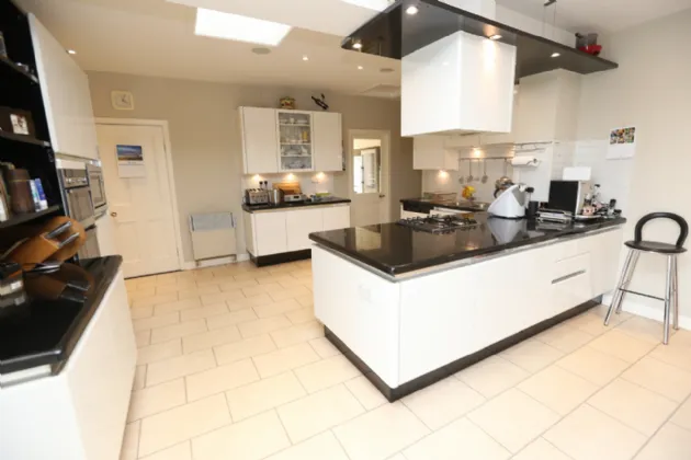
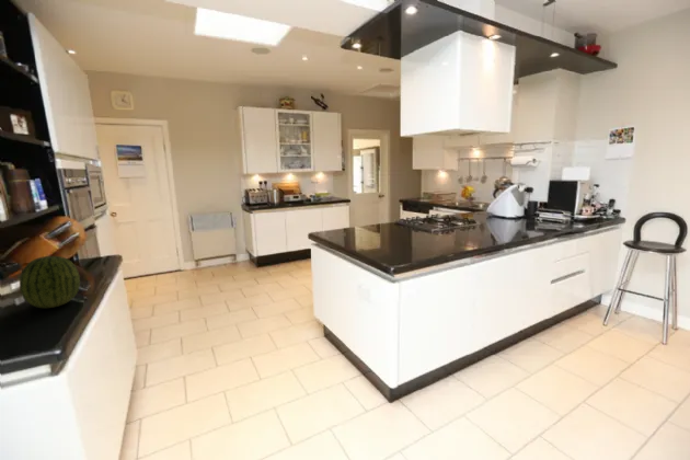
+ fruit [19,255,81,309]
